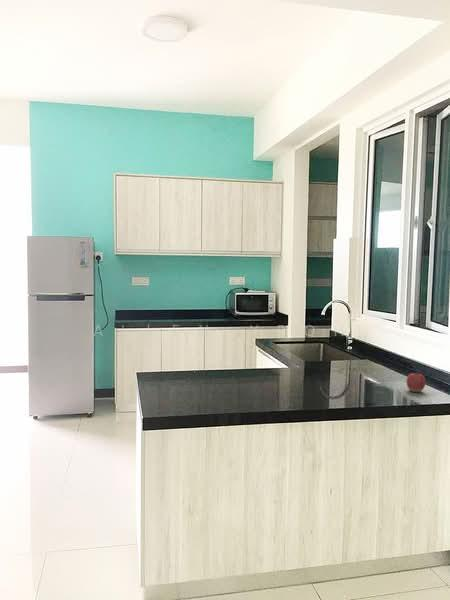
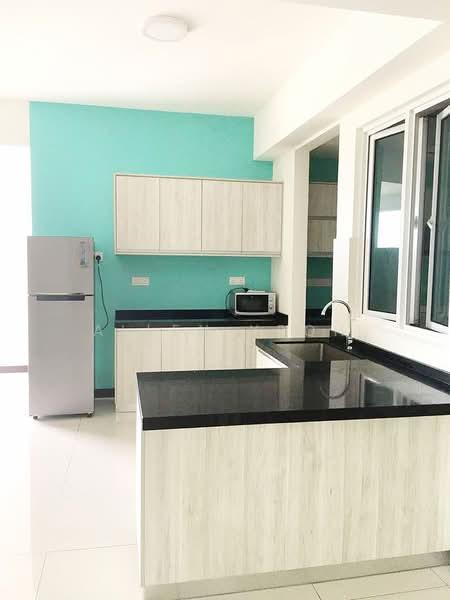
- apple [406,369,426,393]
